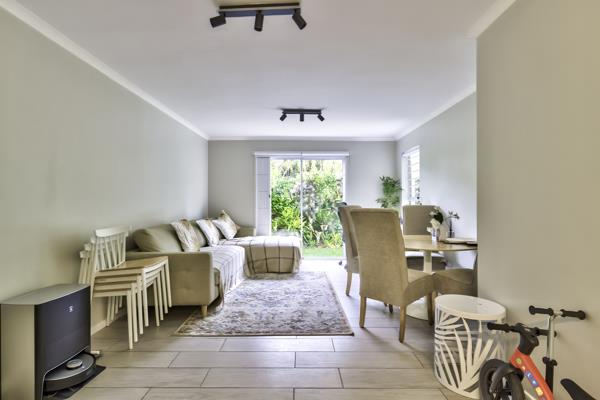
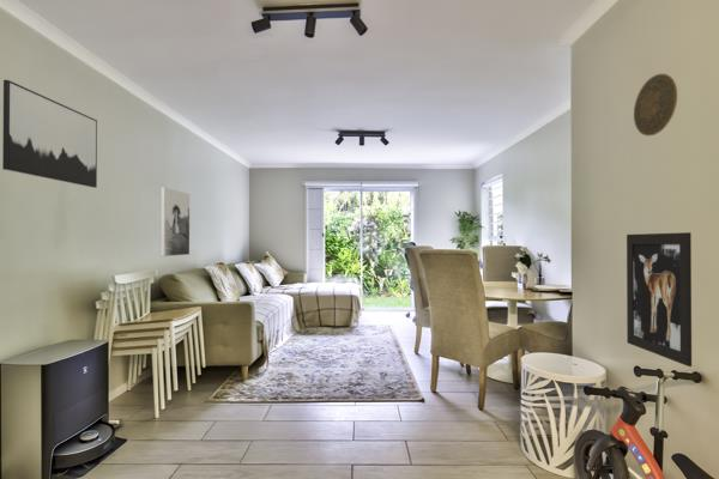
+ decorative plate [633,73,678,137]
+ wall art [626,231,693,368]
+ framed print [159,186,191,257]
+ wall art [1,79,98,189]
